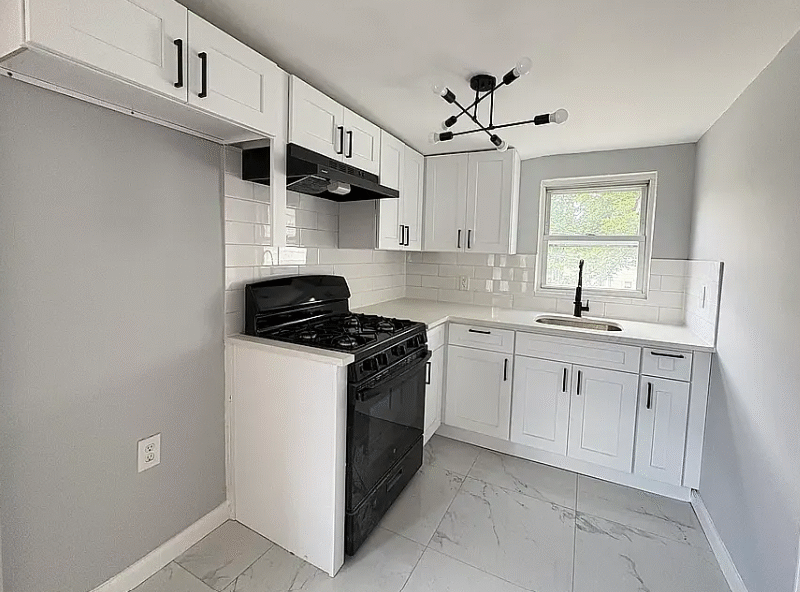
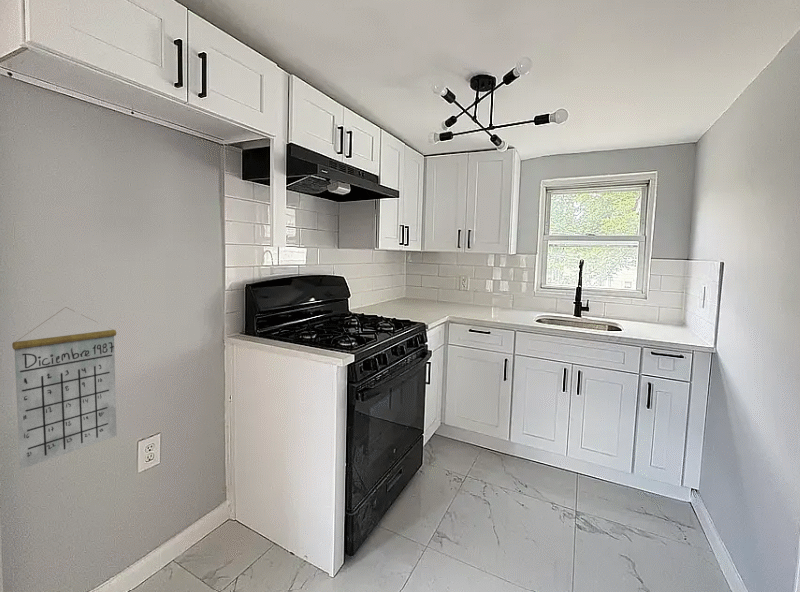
+ calendar [11,306,118,470]
